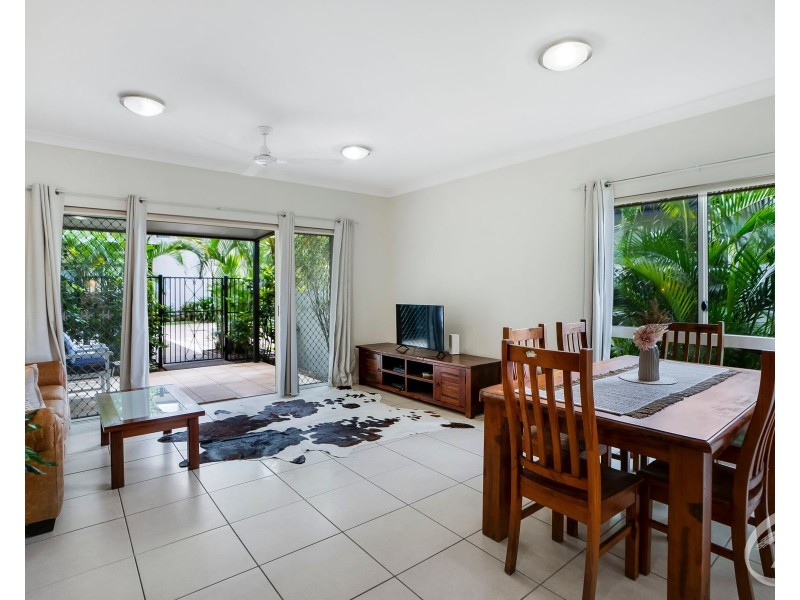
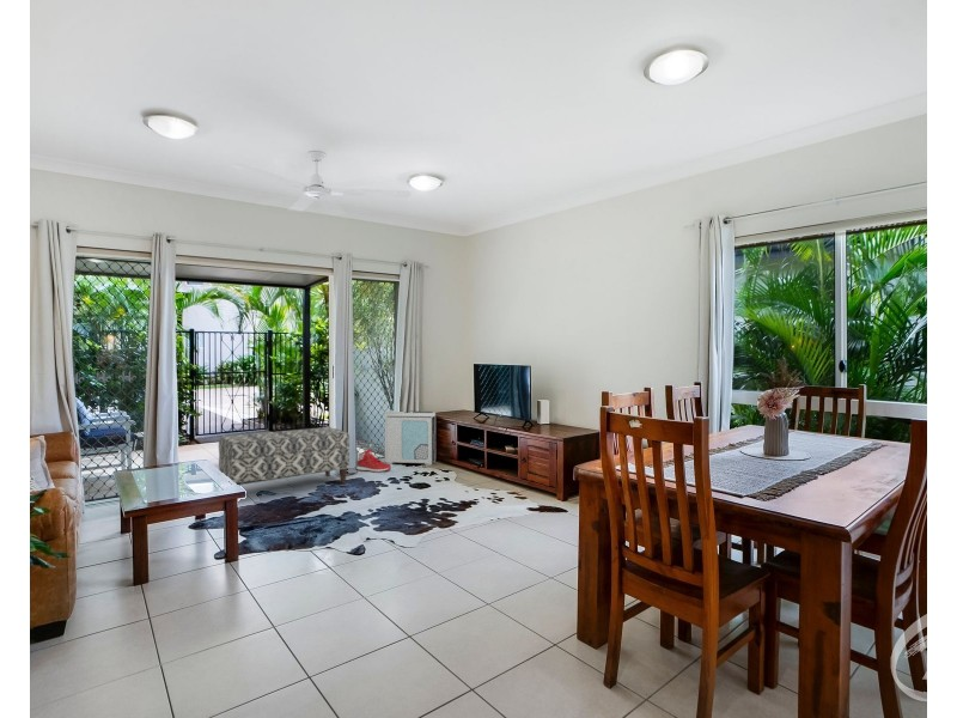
+ sneaker [355,448,392,473]
+ bench [218,426,351,486]
+ air purifier [383,409,437,467]
